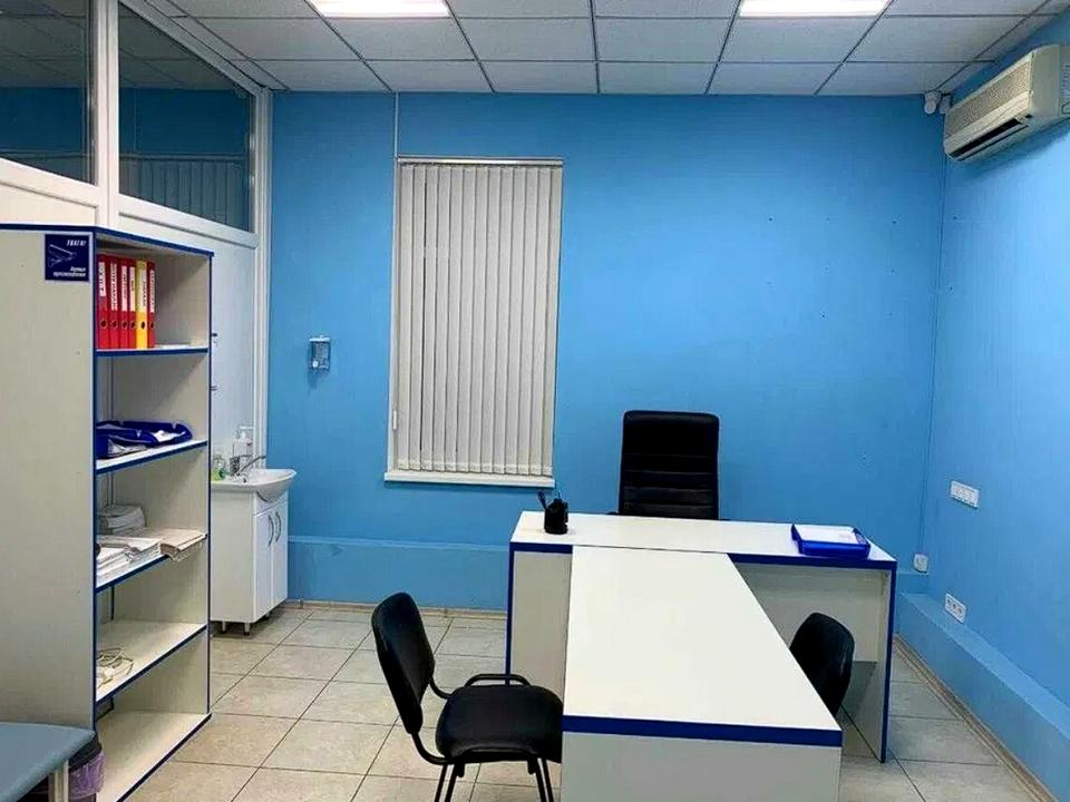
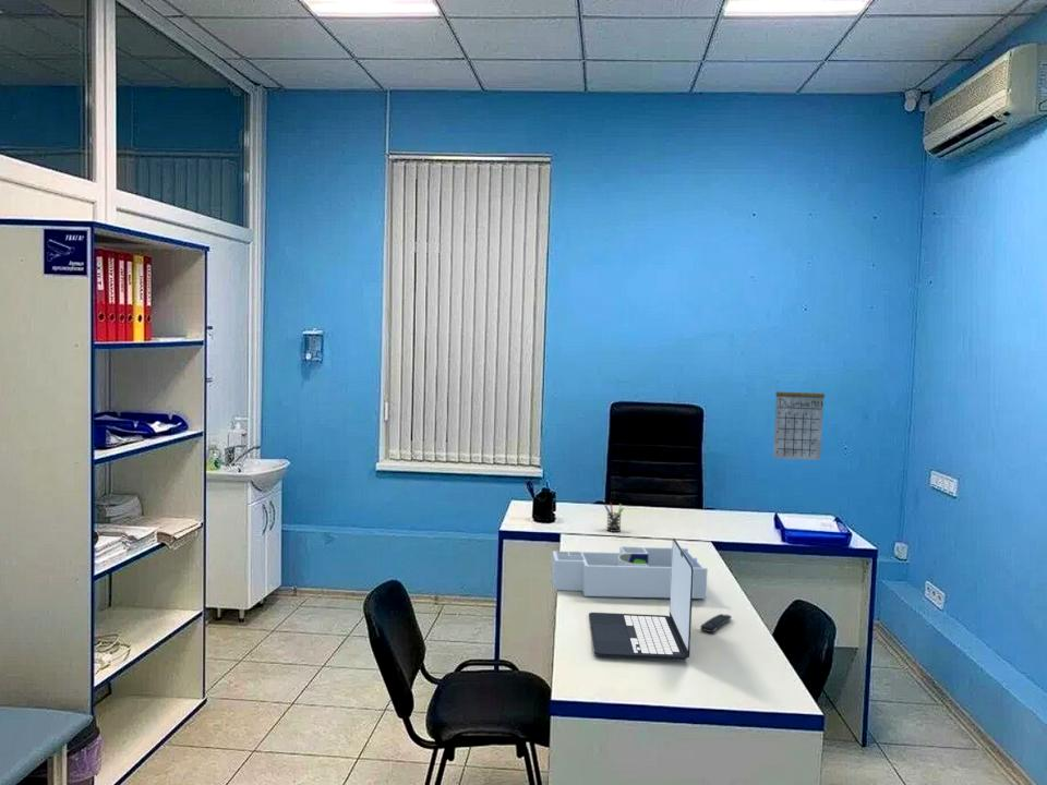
+ desk organizer [551,545,709,600]
+ remote control [699,613,733,633]
+ calendar [772,378,826,461]
+ laptop [588,538,694,661]
+ pen holder [603,502,625,533]
